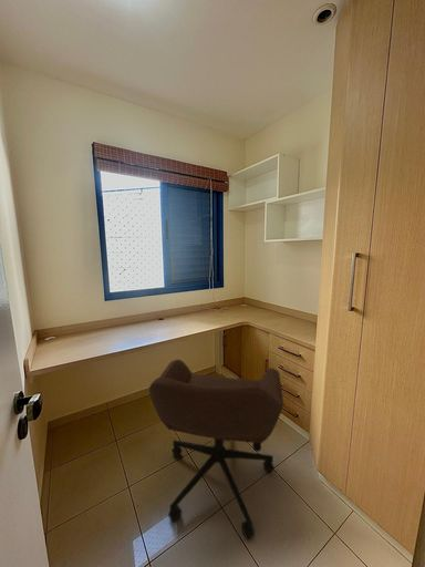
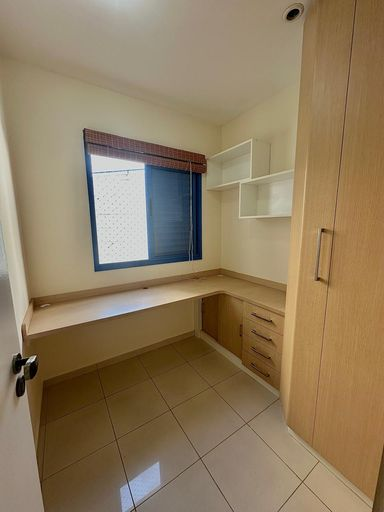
- office chair [148,359,284,540]
